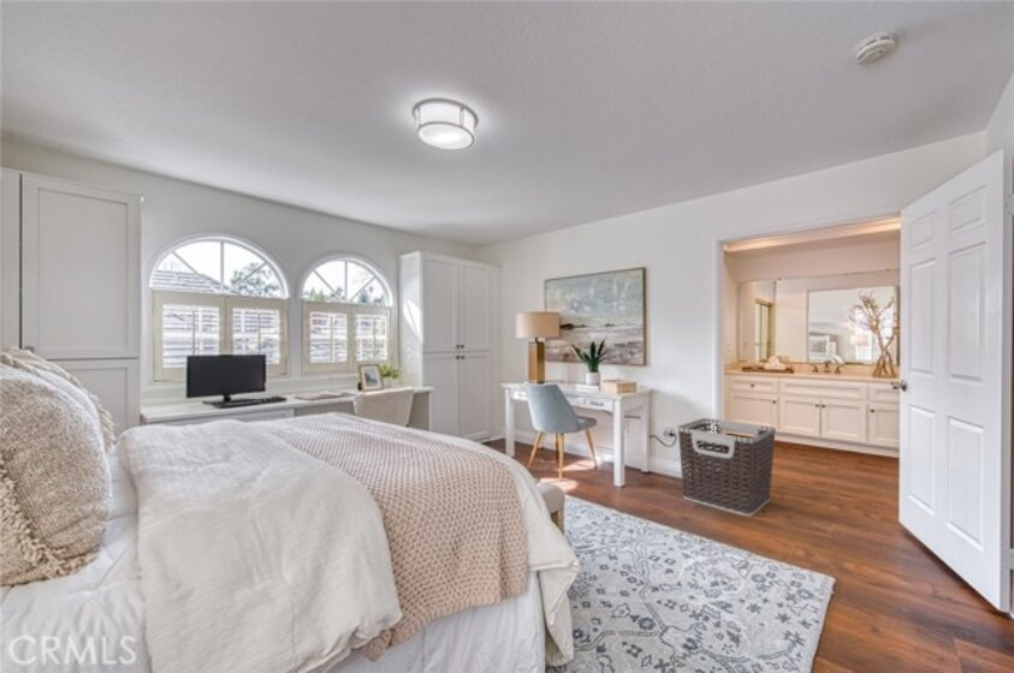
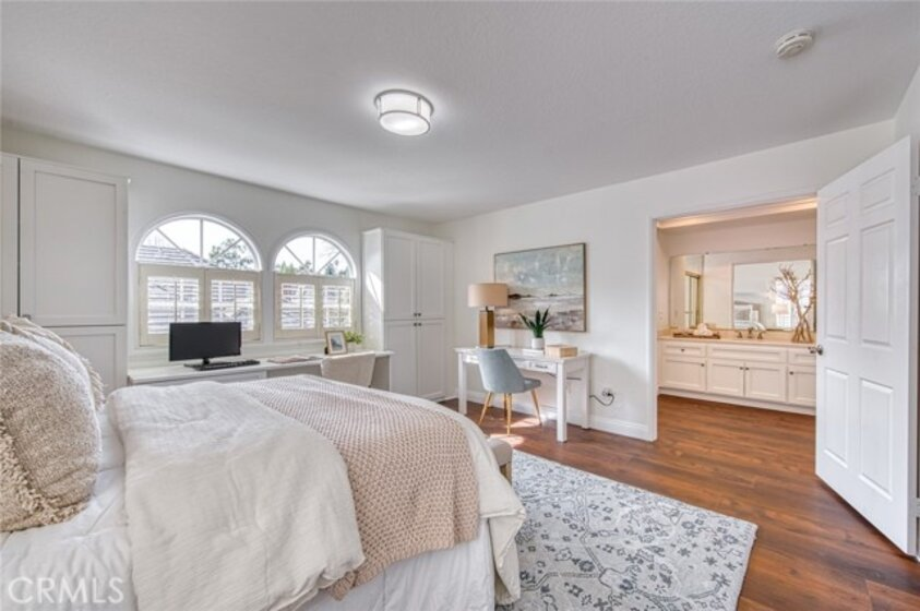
- clothes hamper [676,417,777,517]
